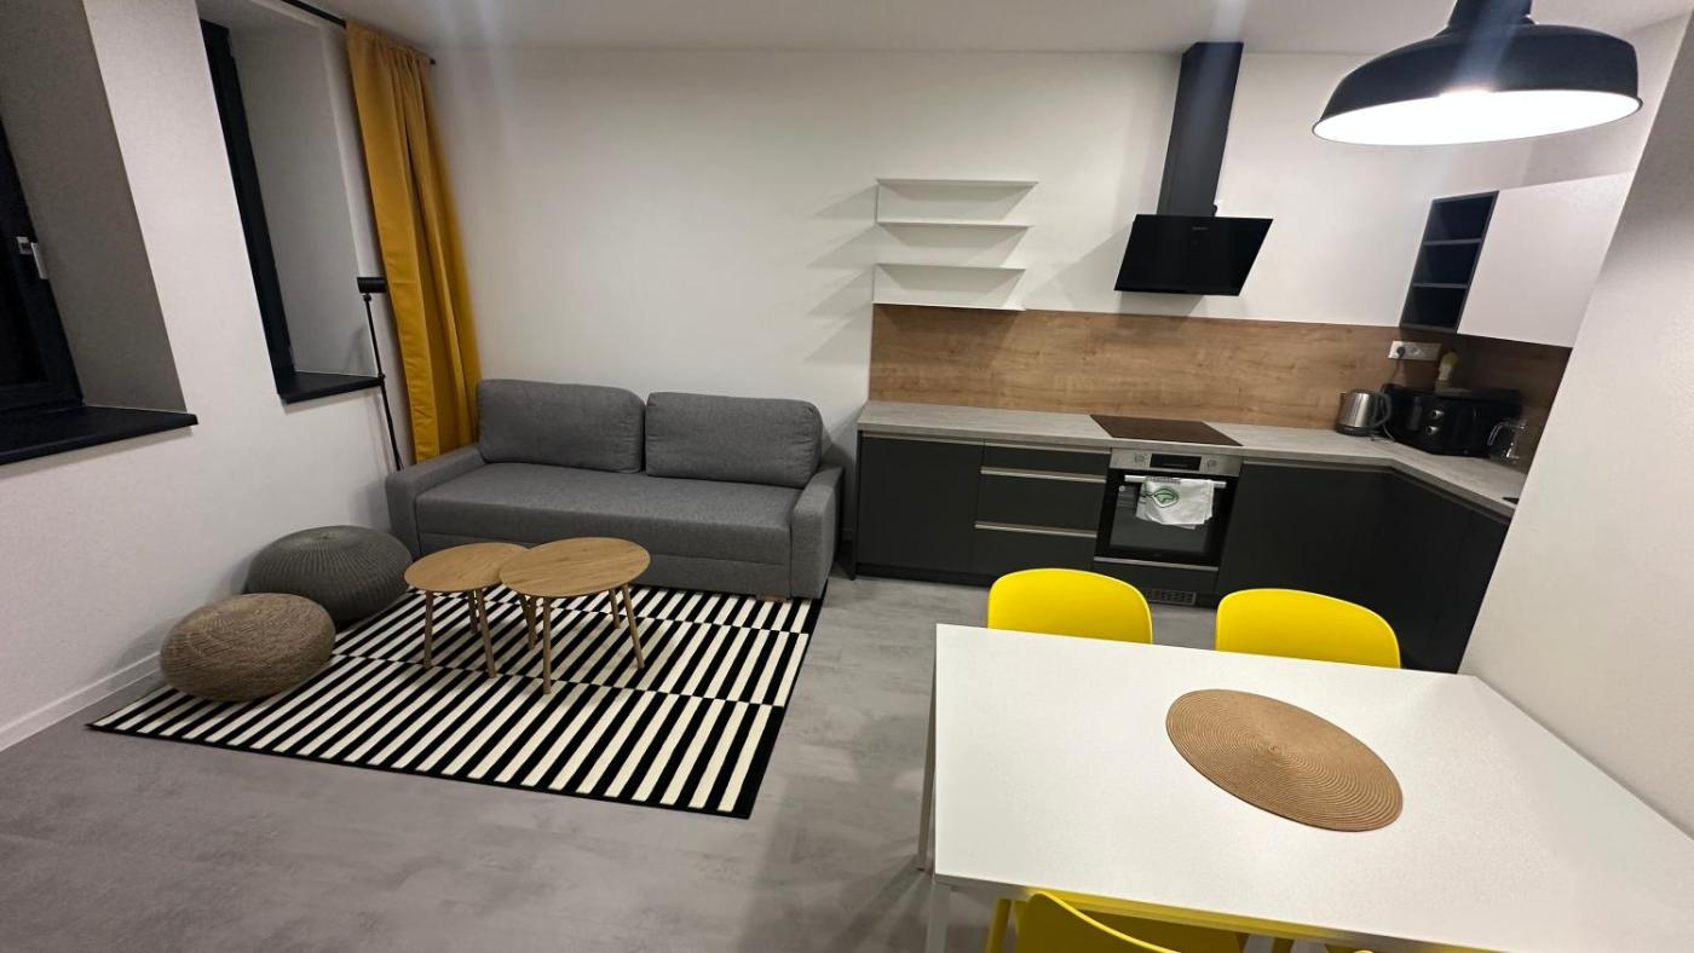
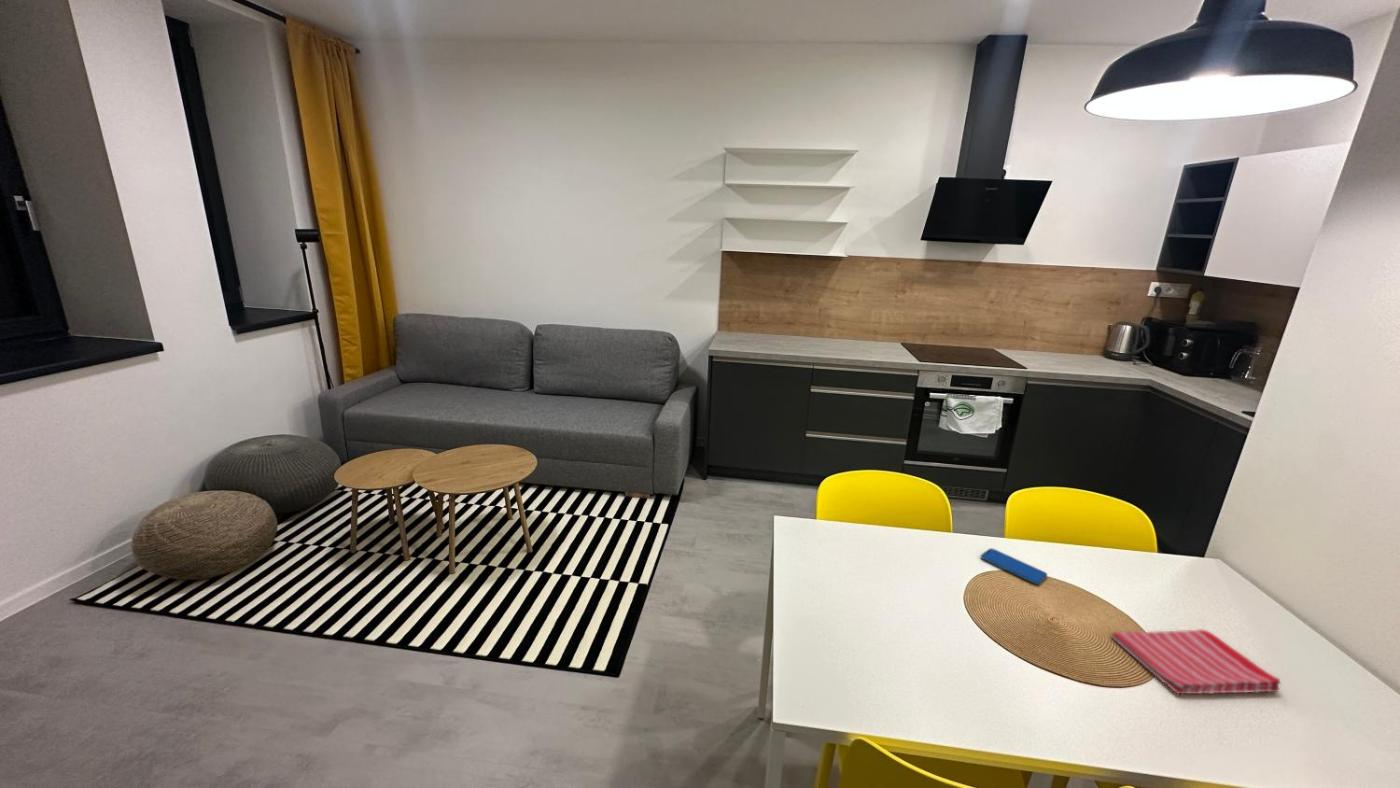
+ smartphone [980,547,1048,585]
+ dish towel [1110,628,1282,695]
